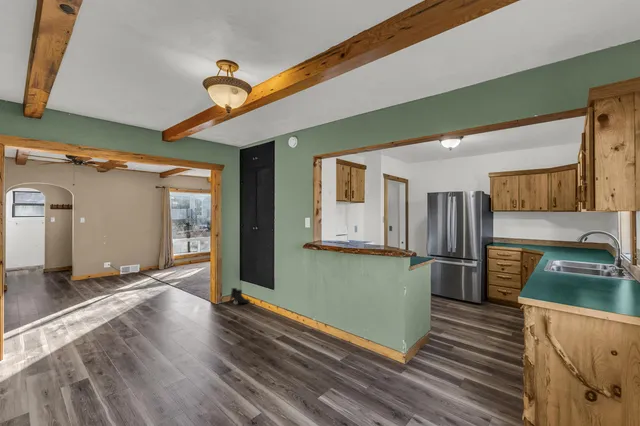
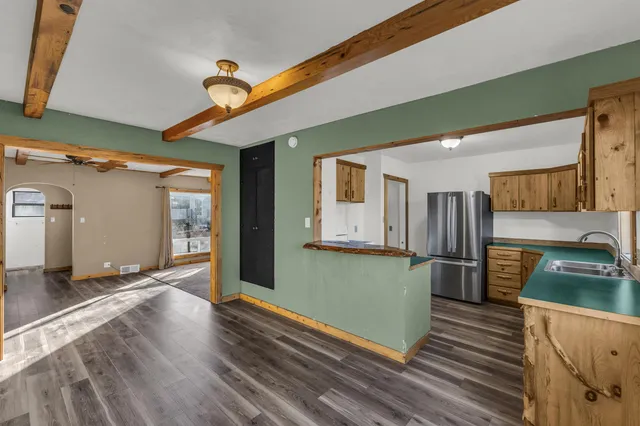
- boots [229,287,251,305]
